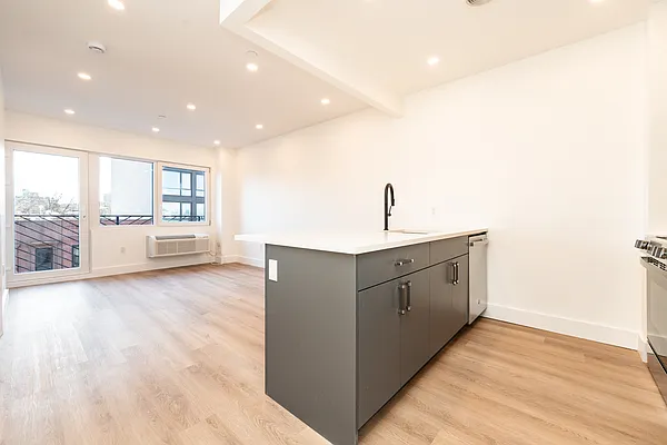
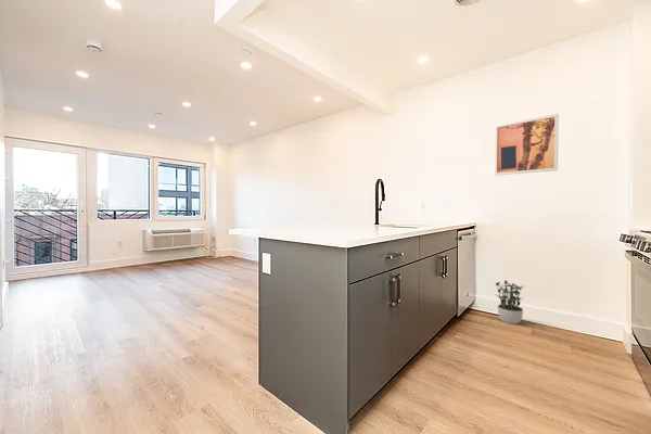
+ potted plant [494,279,525,326]
+ wall art [494,113,560,177]
